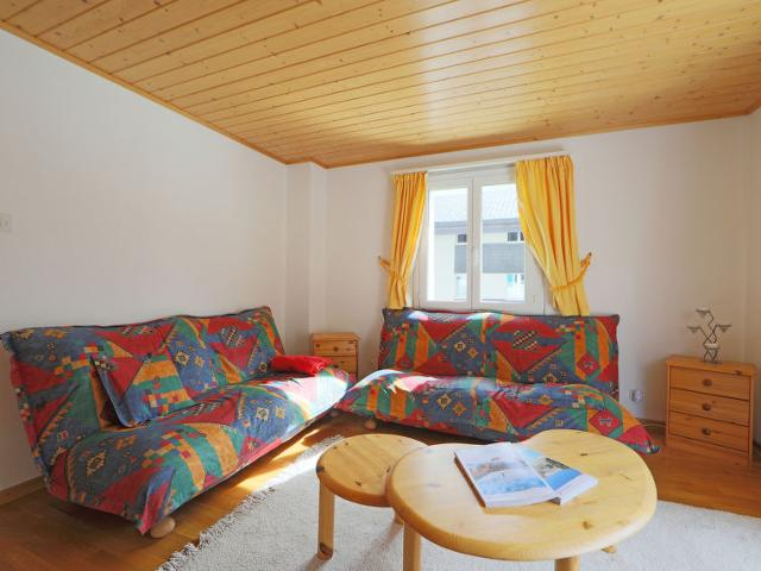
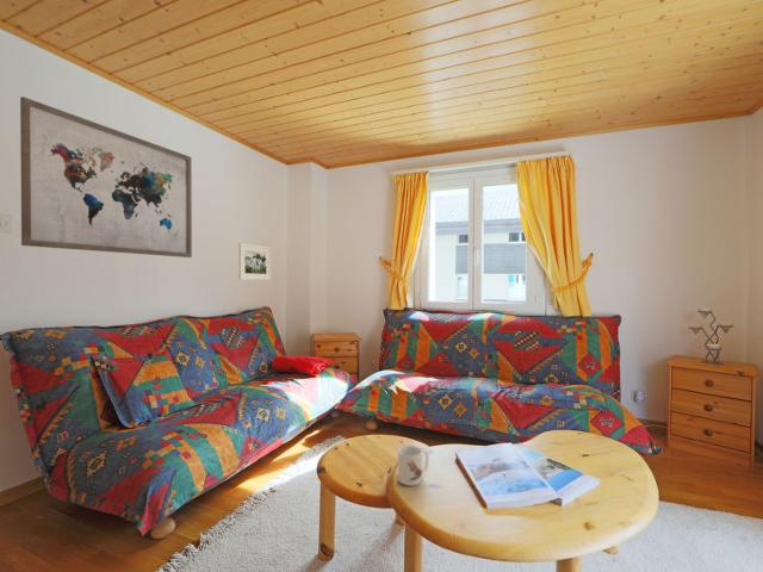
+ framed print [237,242,272,281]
+ wall art [19,95,193,259]
+ mug [397,444,429,487]
